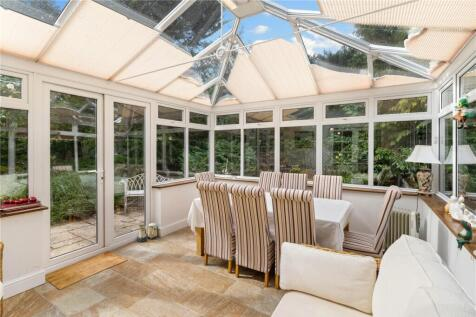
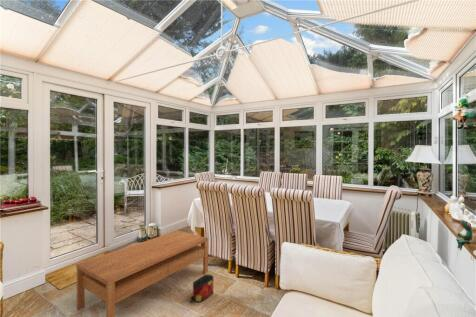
+ bag [190,274,214,303]
+ coffee table [75,230,209,317]
